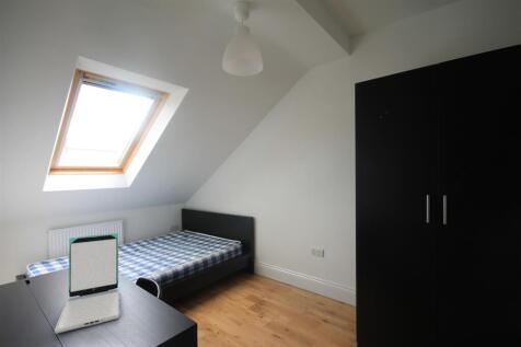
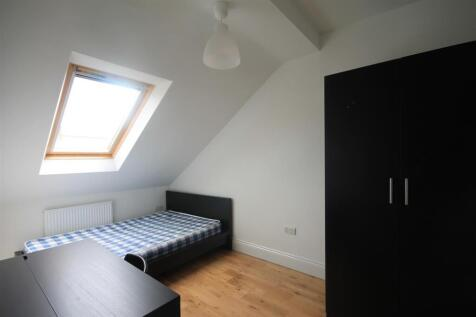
- laptop [54,232,121,335]
